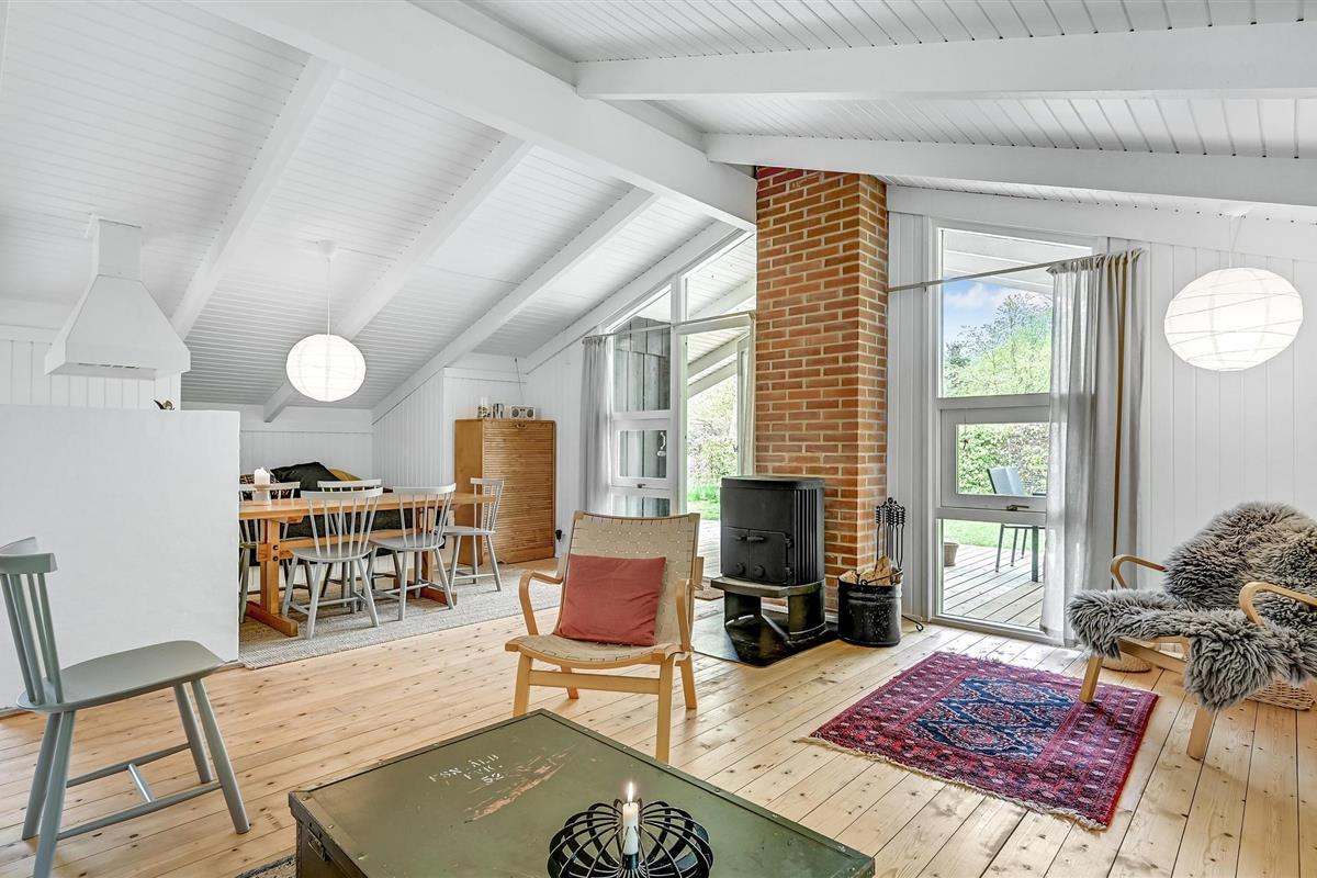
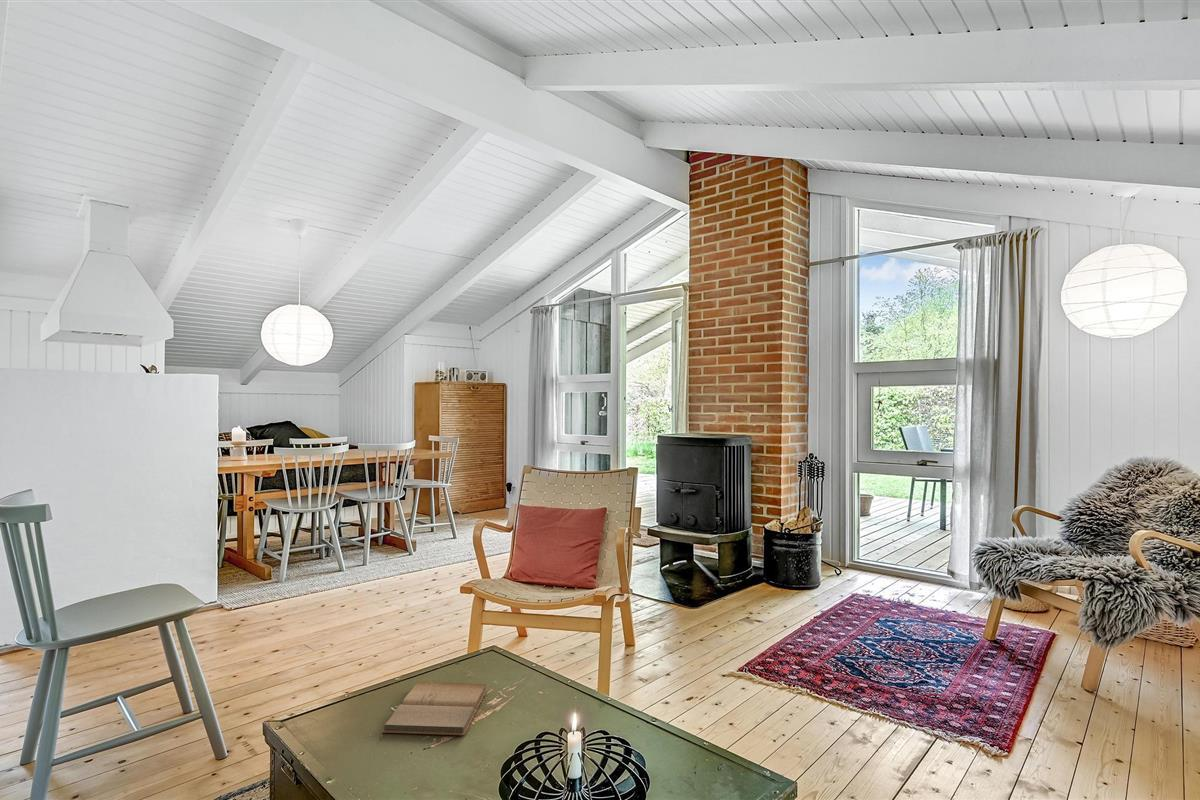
+ book [381,681,488,736]
